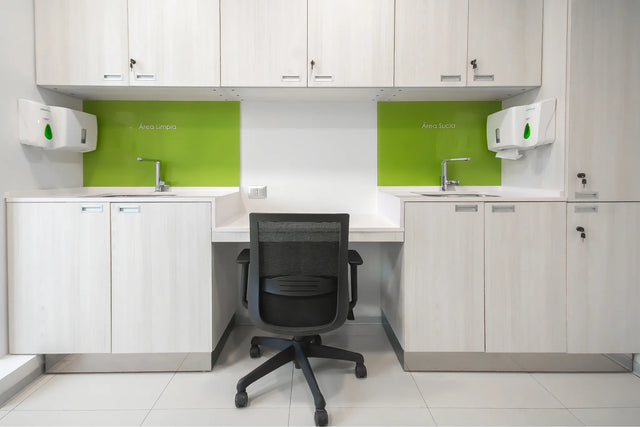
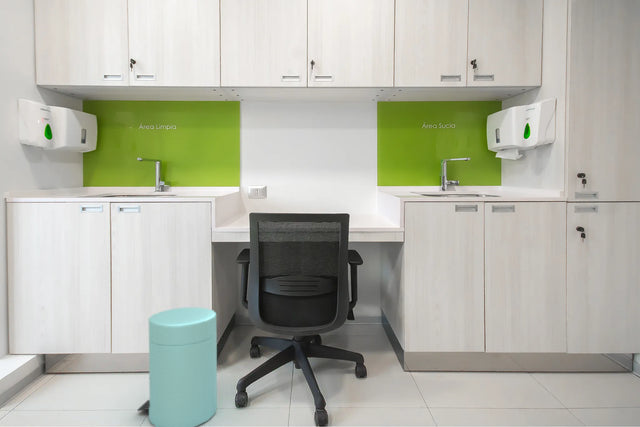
+ trash can [137,306,218,427]
